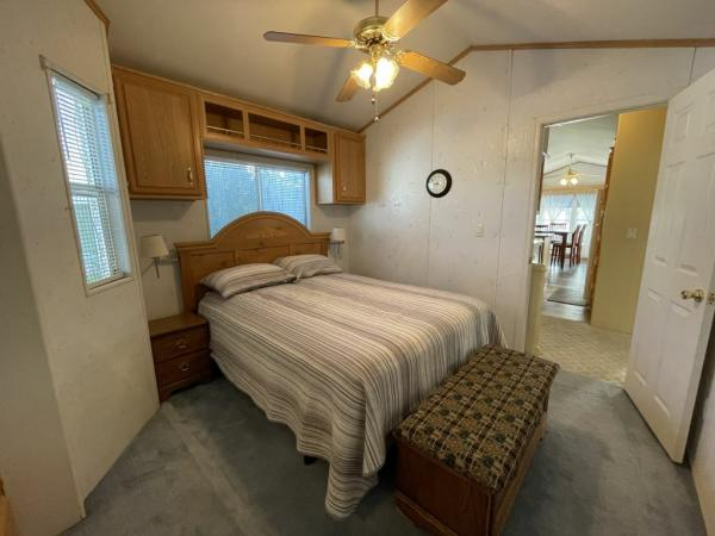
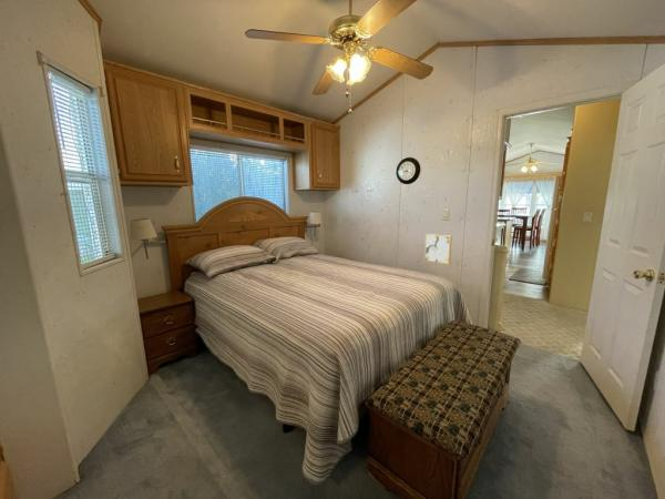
+ wall art [423,233,452,266]
